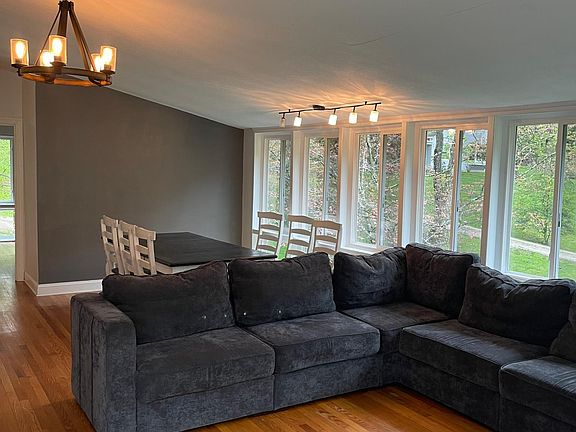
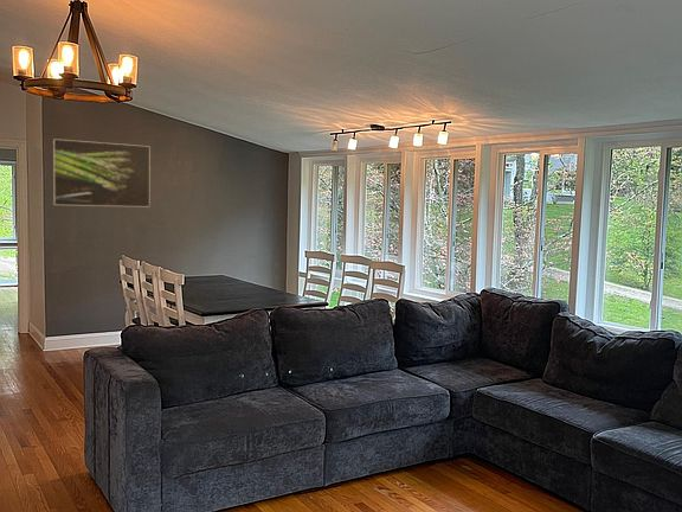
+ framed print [52,137,152,209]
